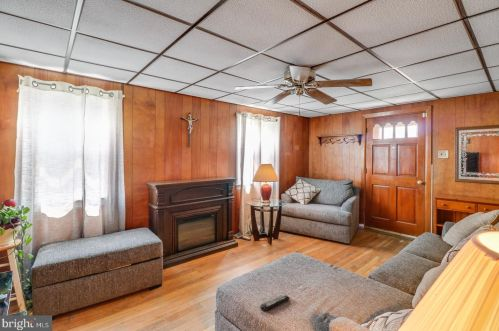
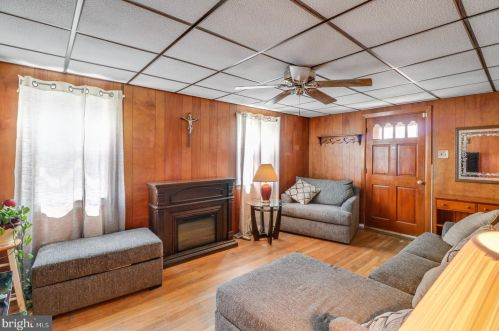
- remote control [259,293,291,312]
